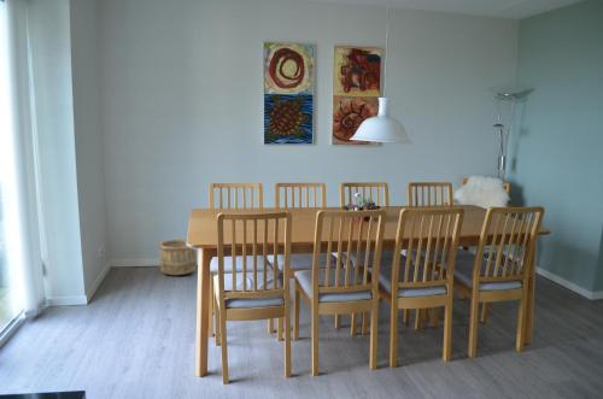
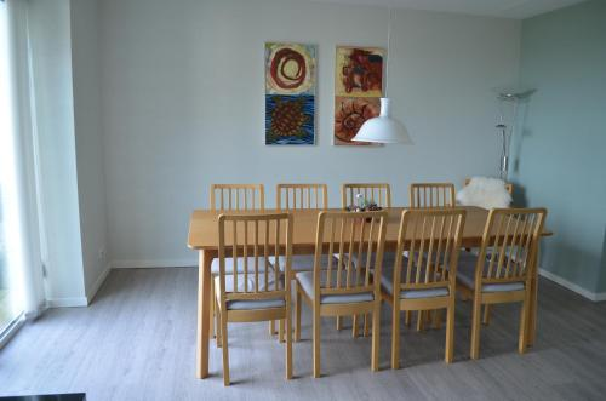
- wooden bucket [157,239,198,276]
